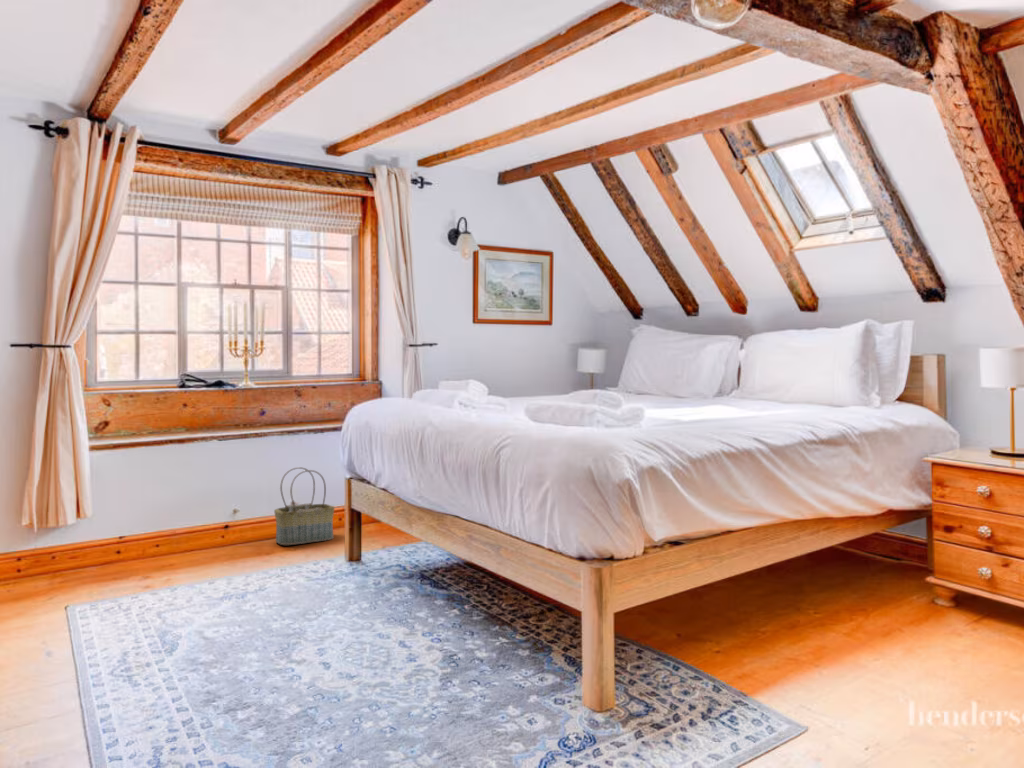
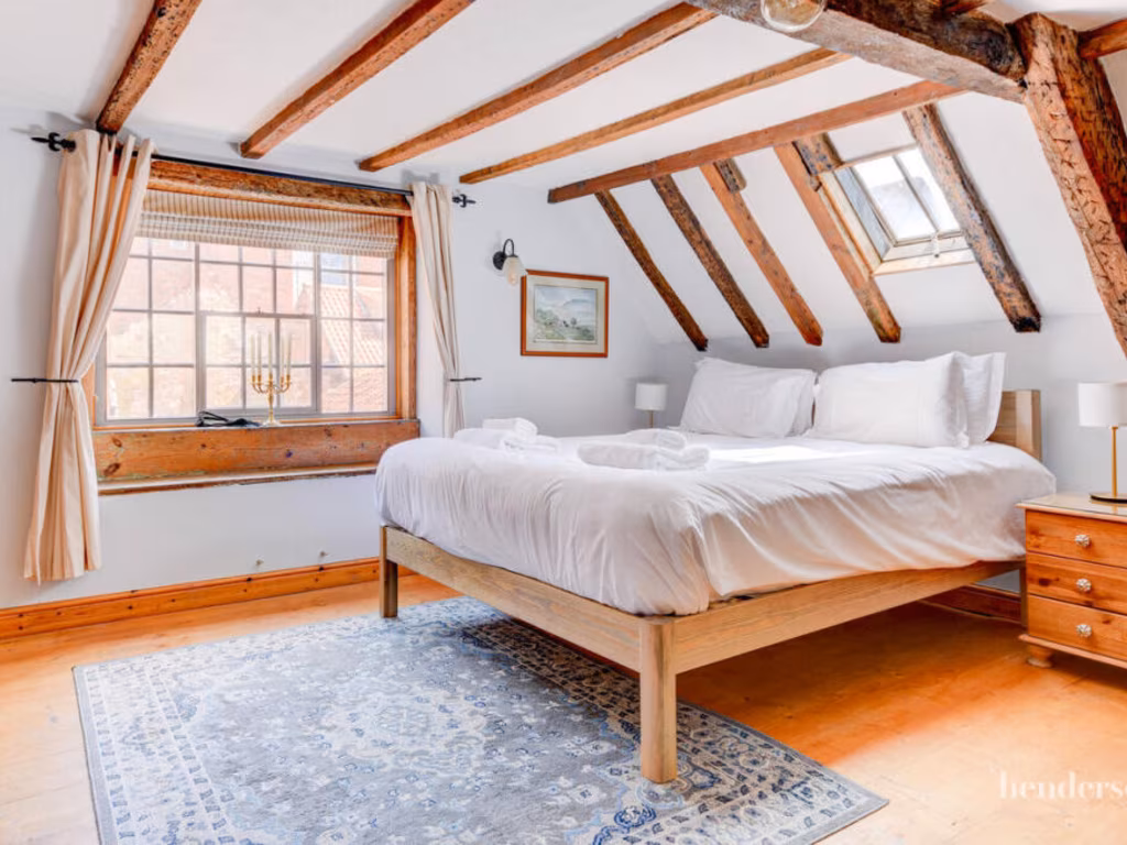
- basket [273,466,336,546]
